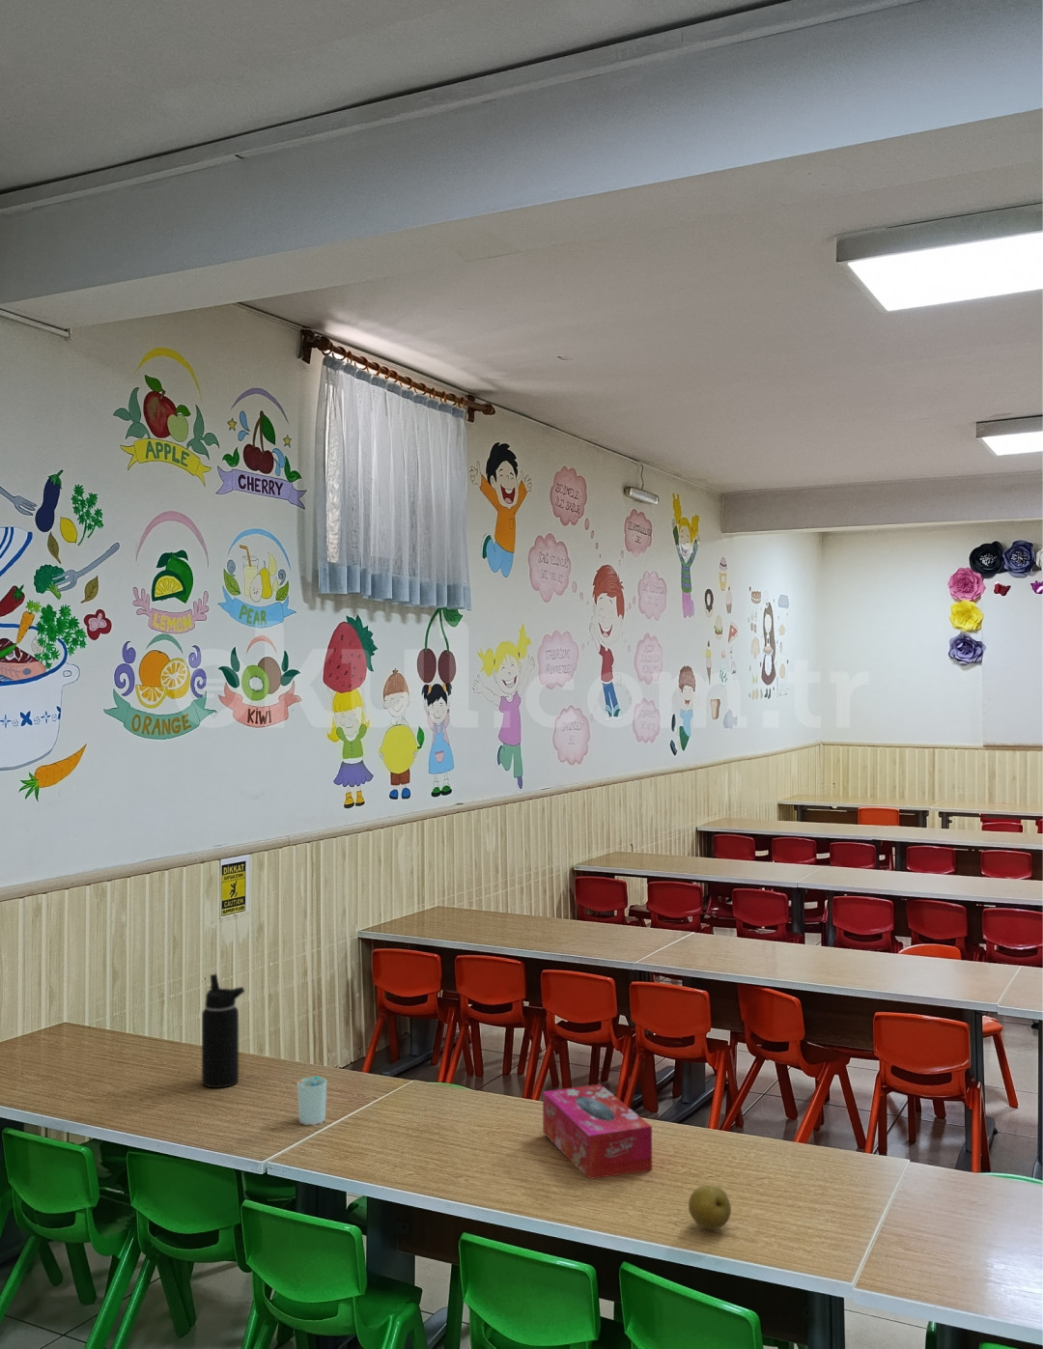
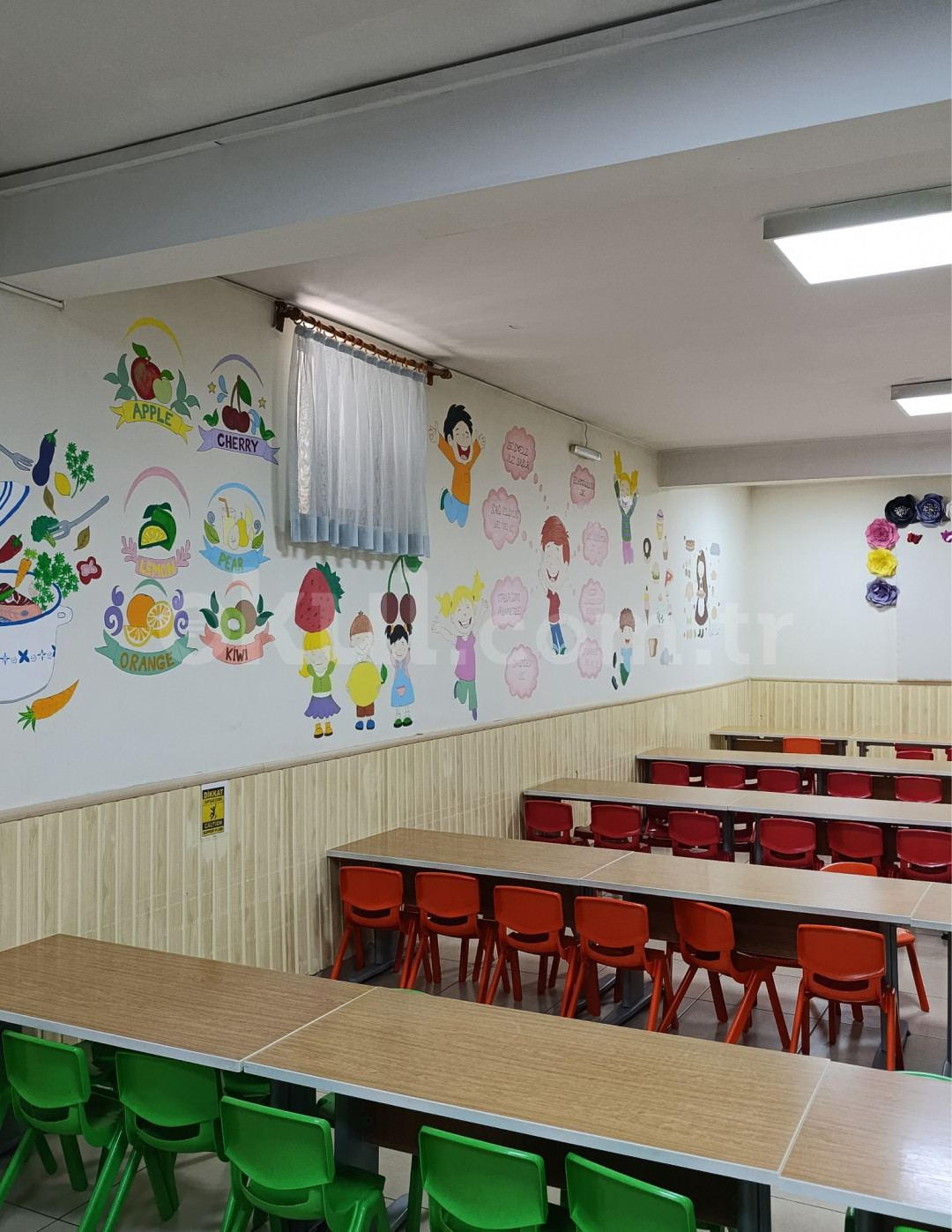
- tissue box [542,1083,653,1180]
- water bottle [200,972,245,1089]
- cup [296,1075,328,1126]
- fruit [688,1184,732,1231]
